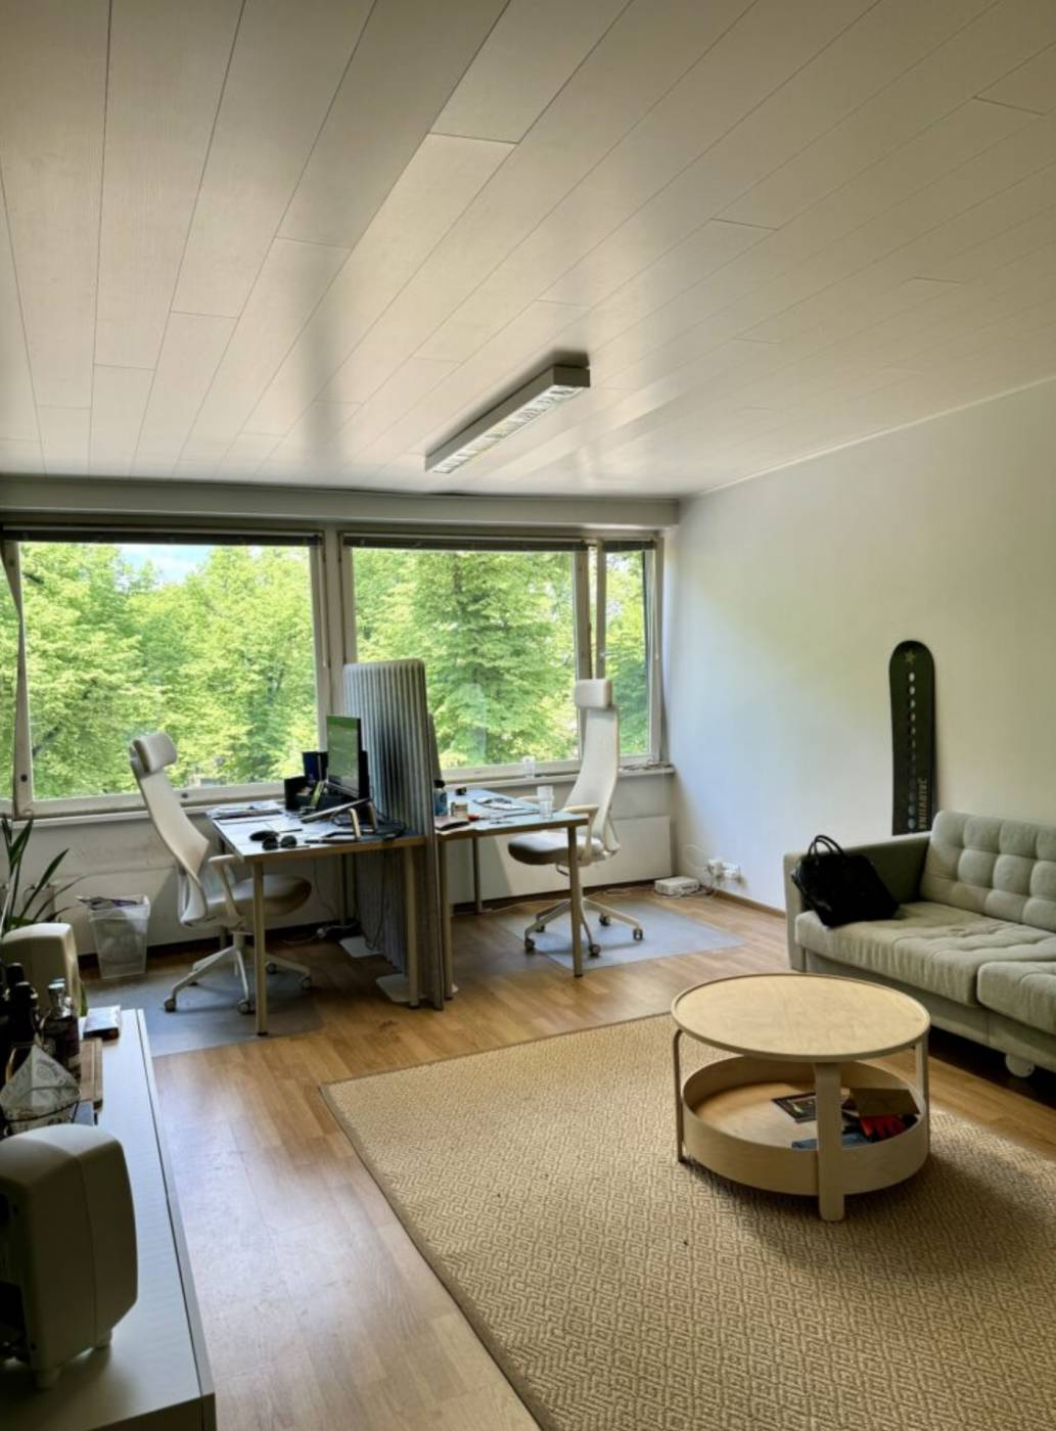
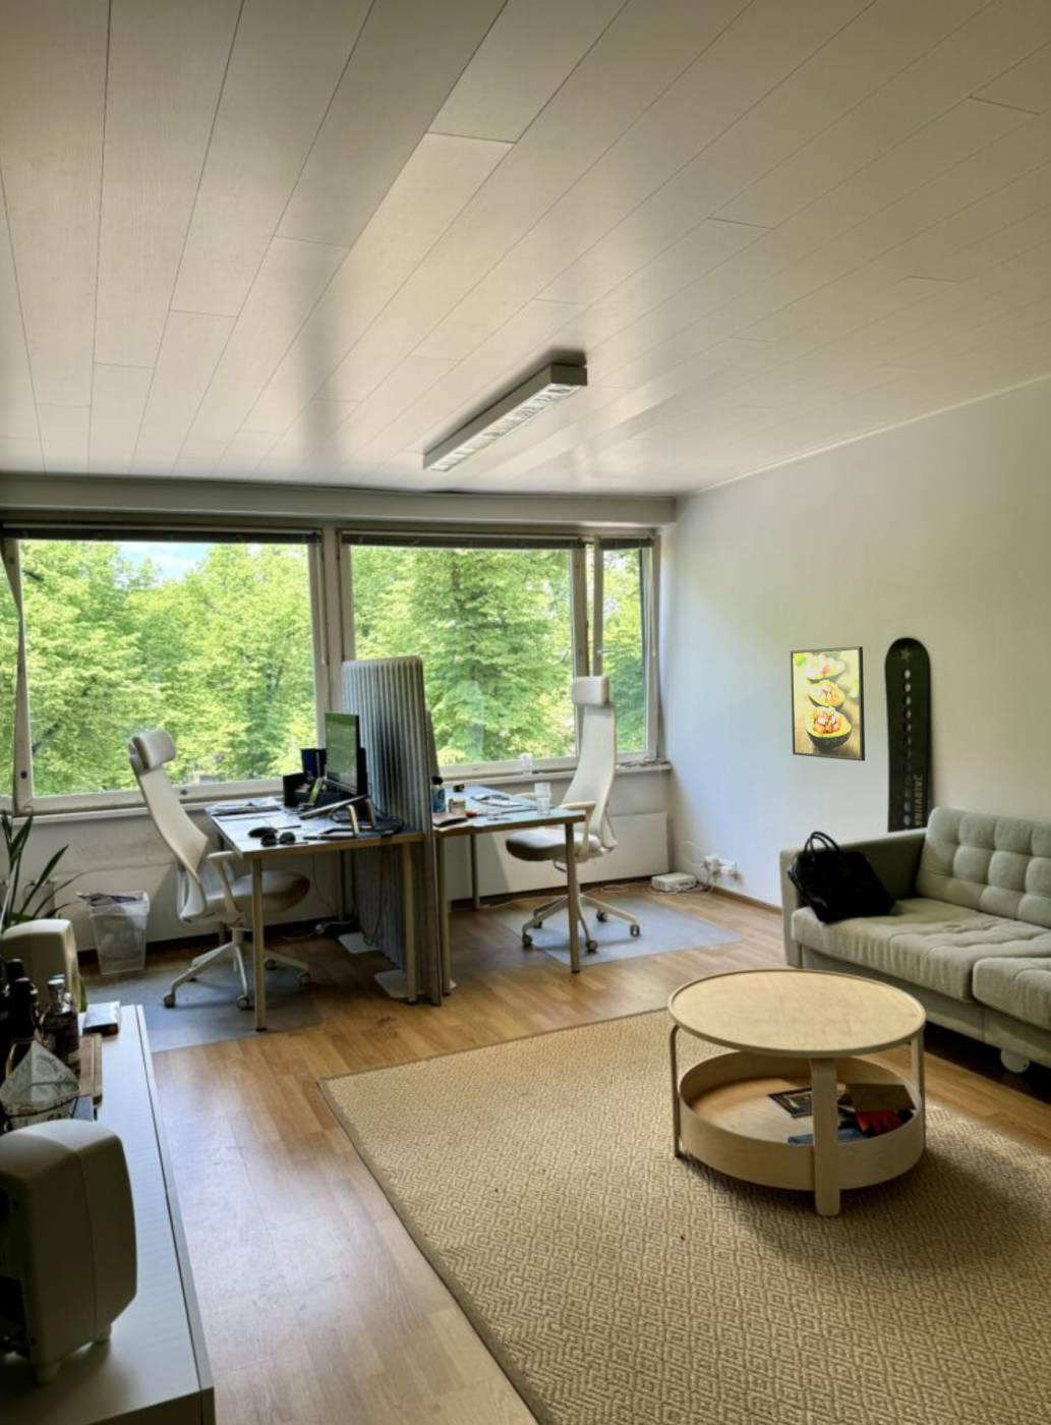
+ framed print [790,645,866,762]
